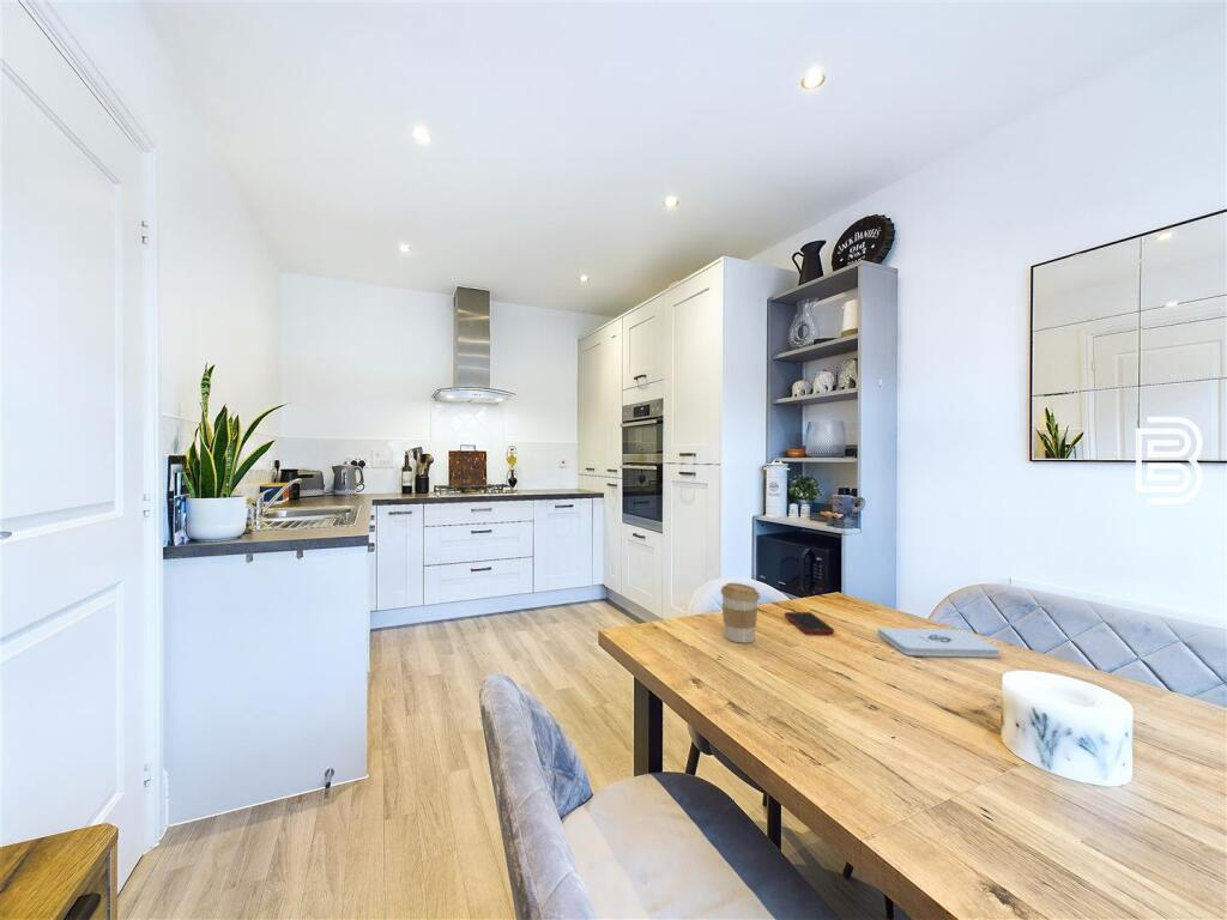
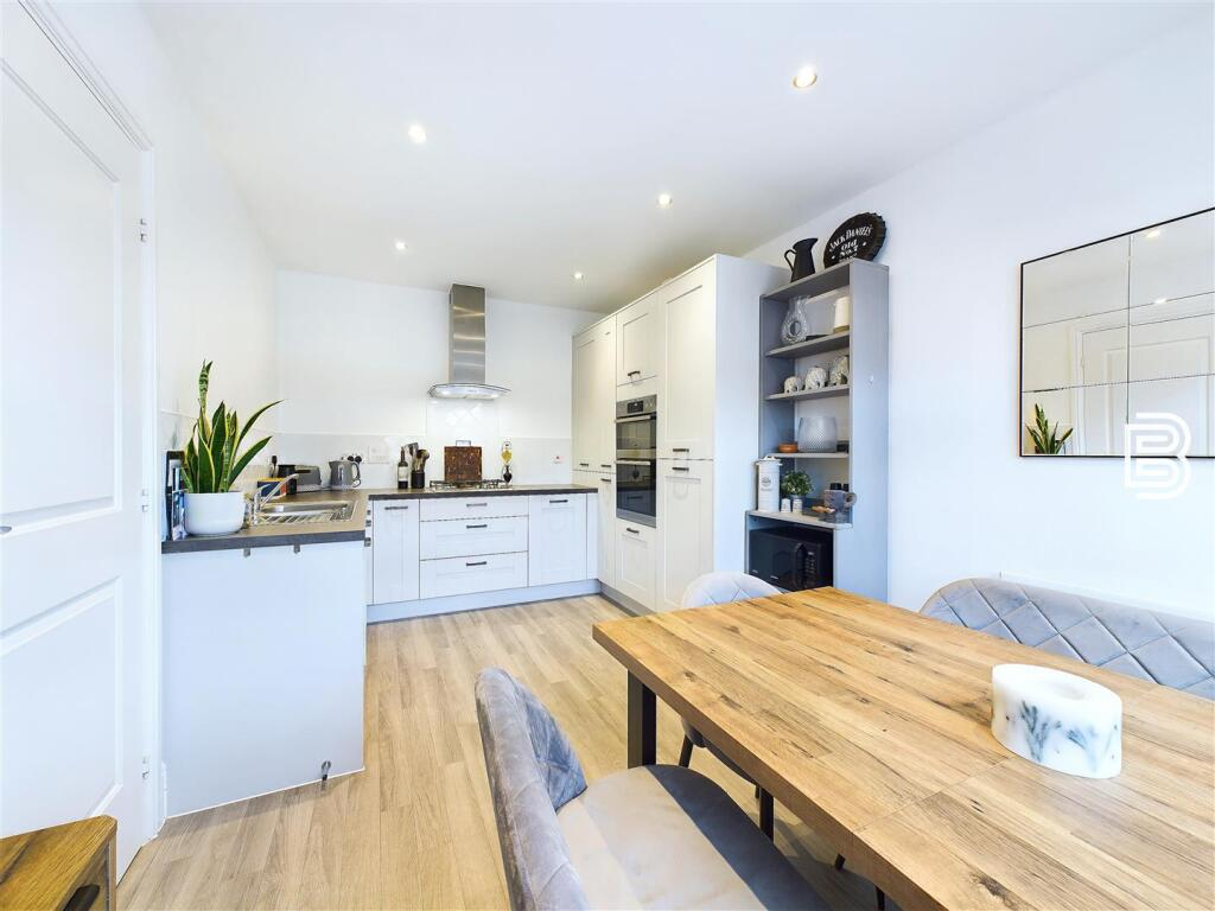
- notepad [877,627,1001,659]
- coffee cup [720,582,761,644]
- cell phone [784,611,835,635]
